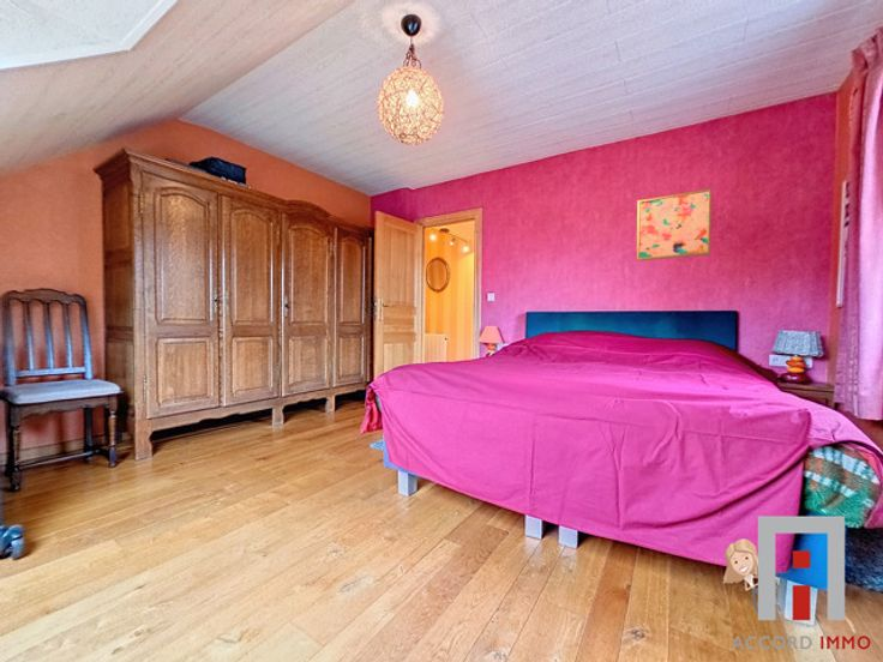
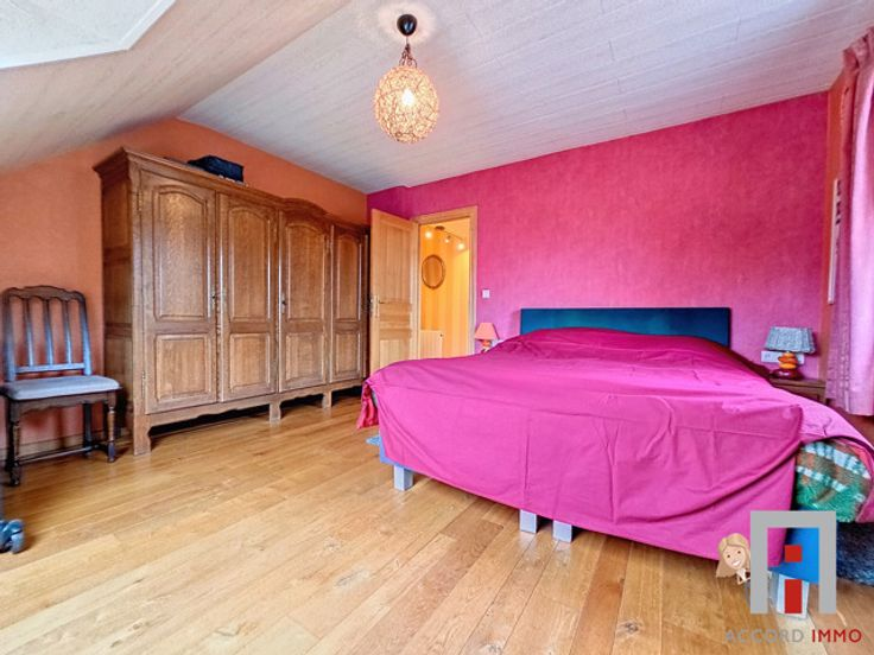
- wall art [636,187,713,263]
